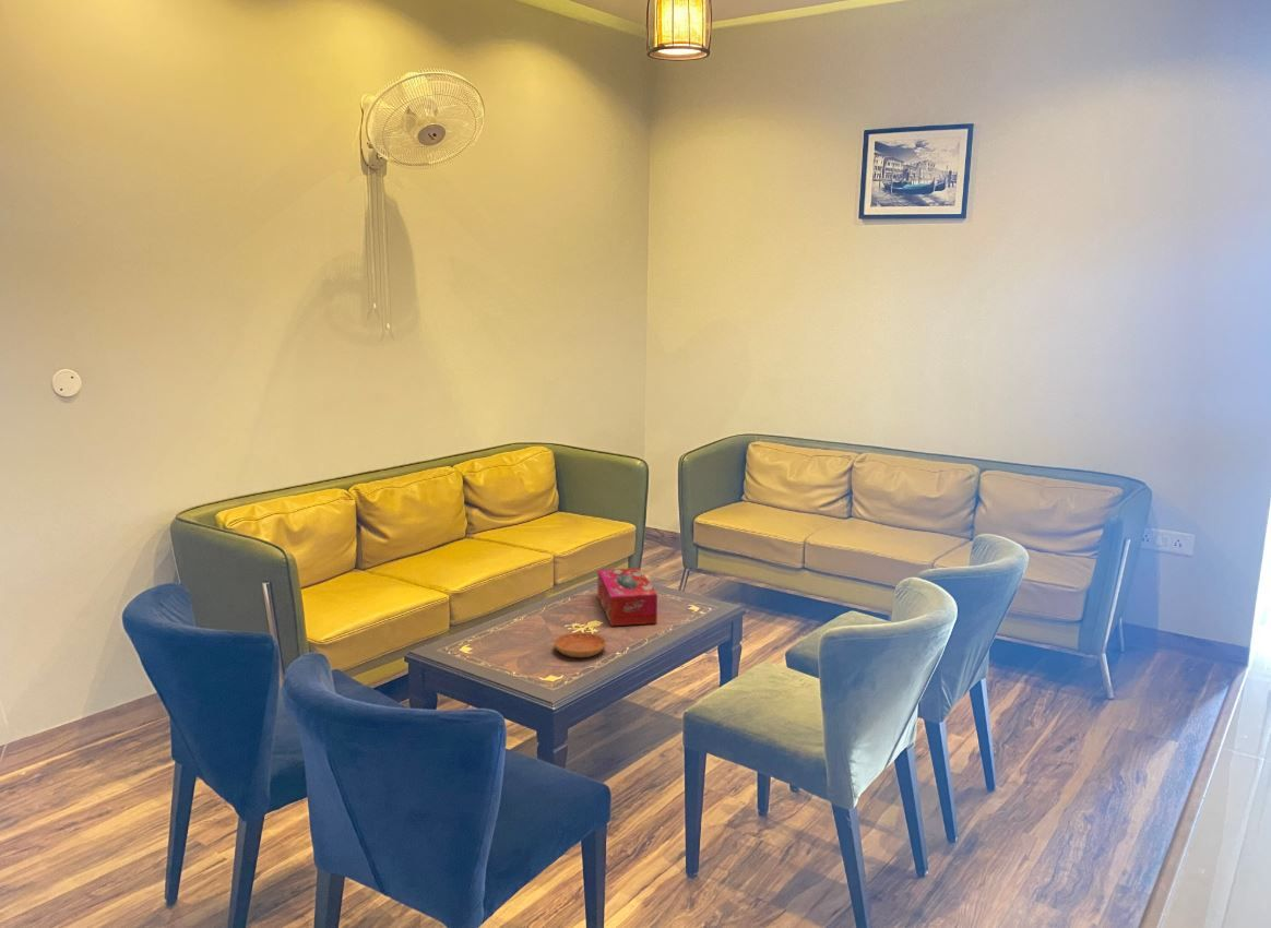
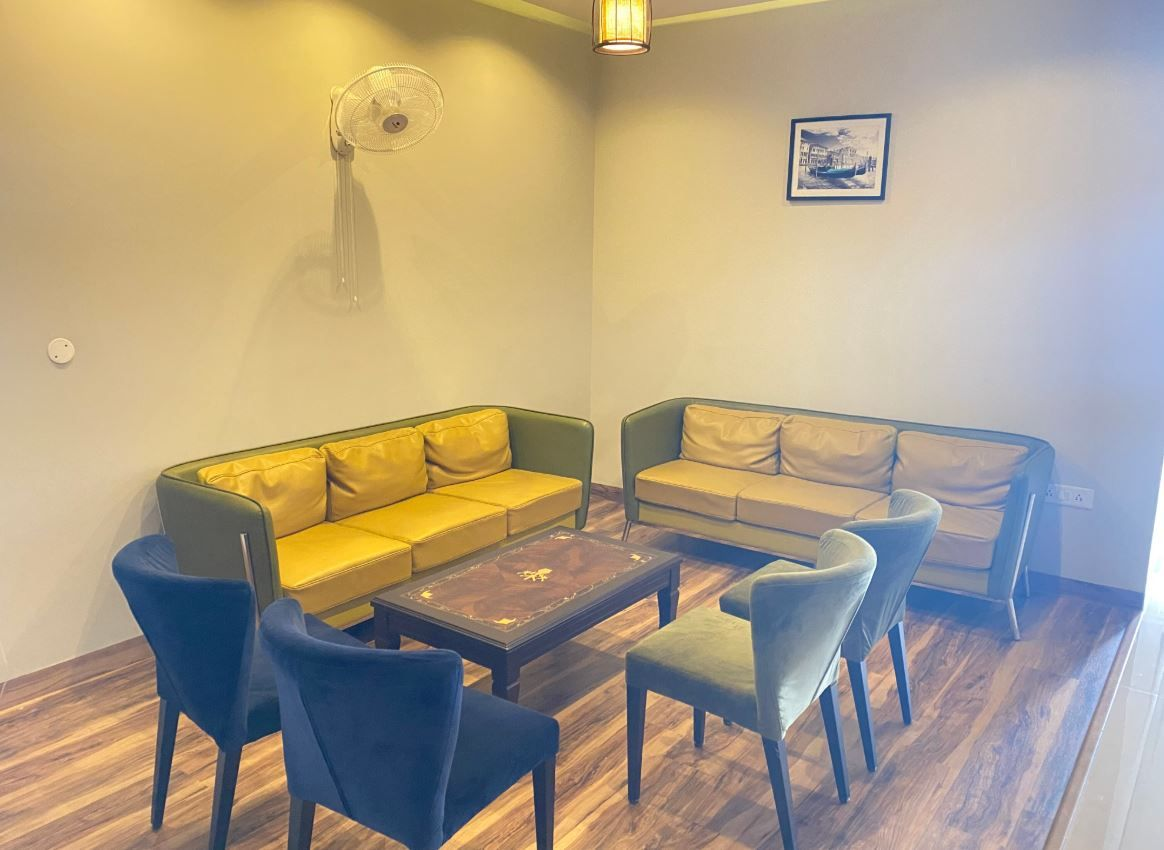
- tissue box [597,567,658,627]
- saucer [554,631,607,658]
